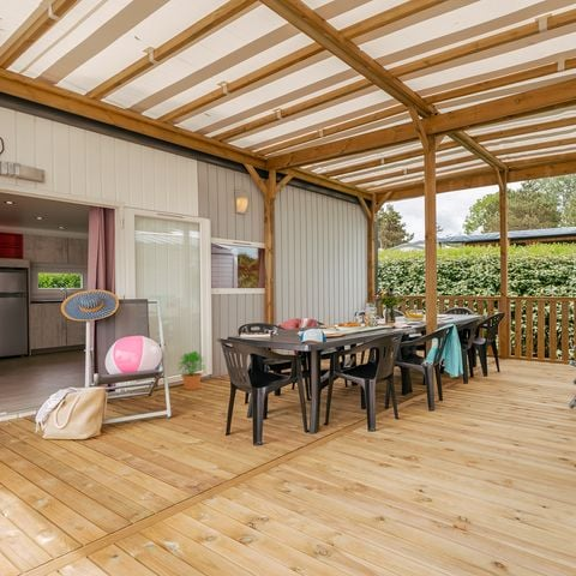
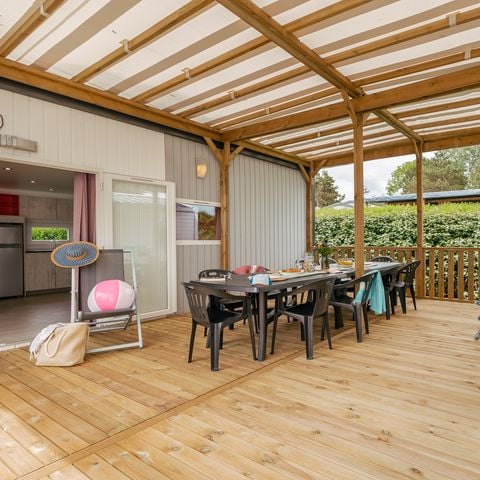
- potted plant [176,350,206,391]
